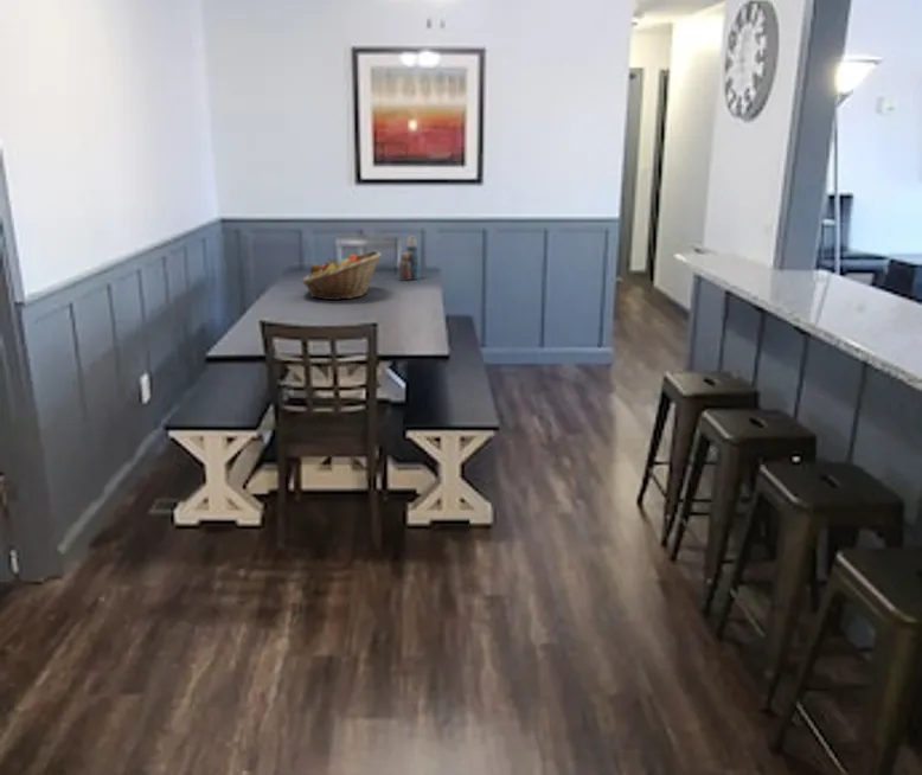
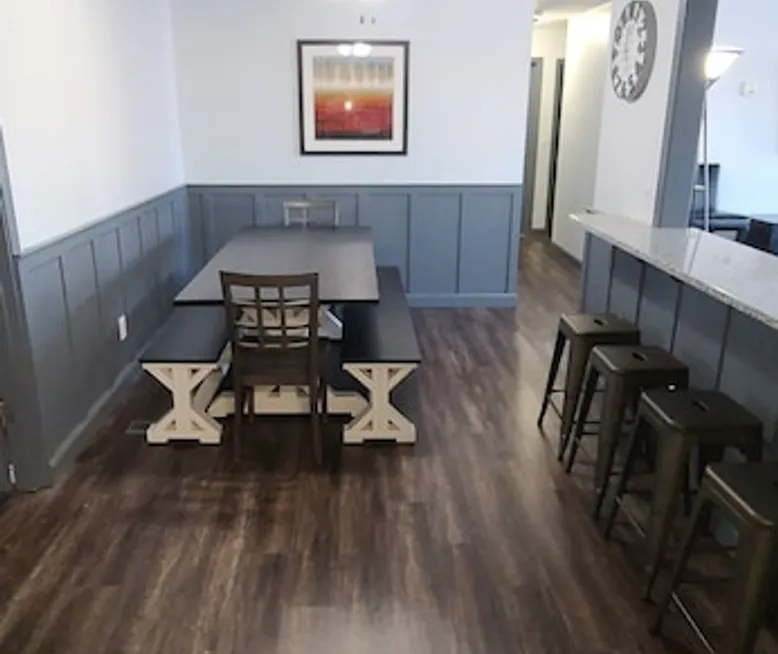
- fruit basket [301,250,383,301]
- bottle [398,235,421,282]
